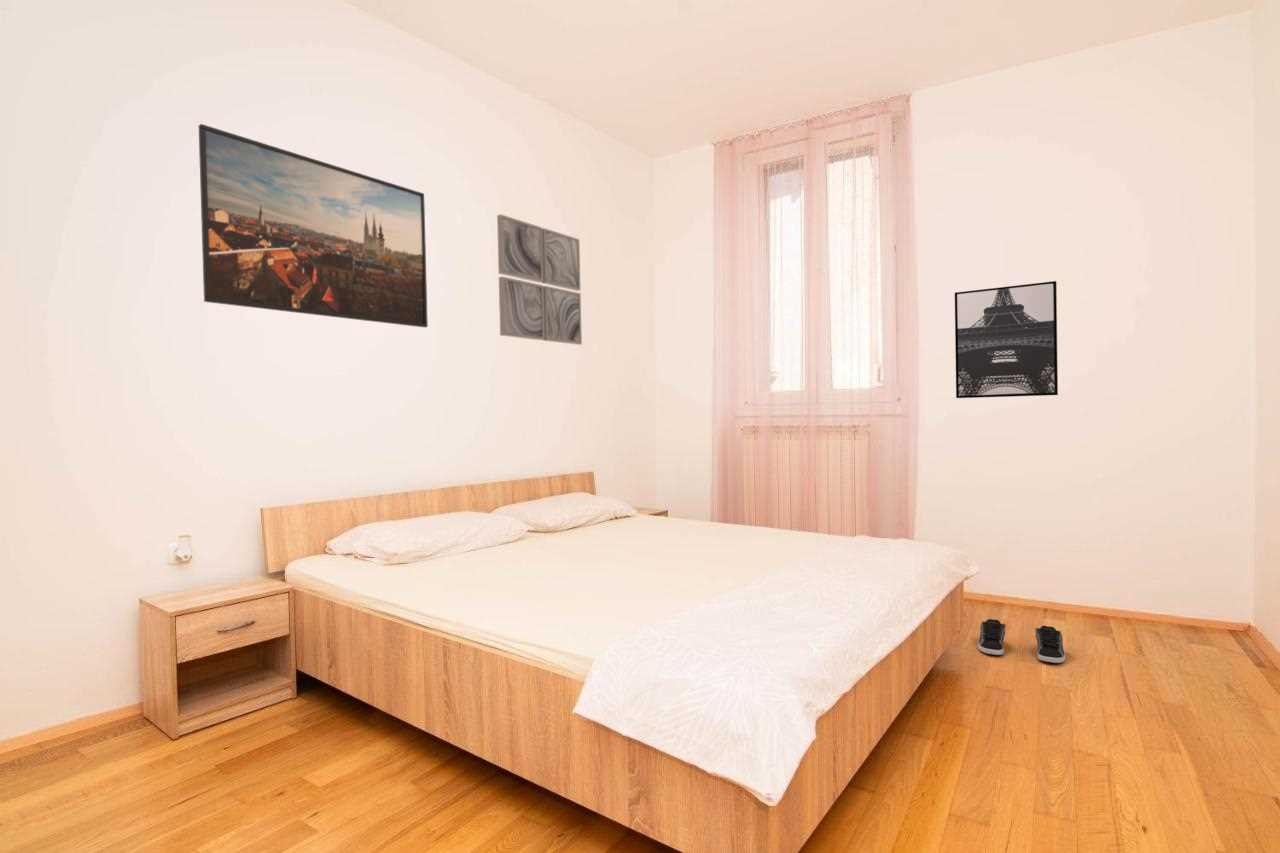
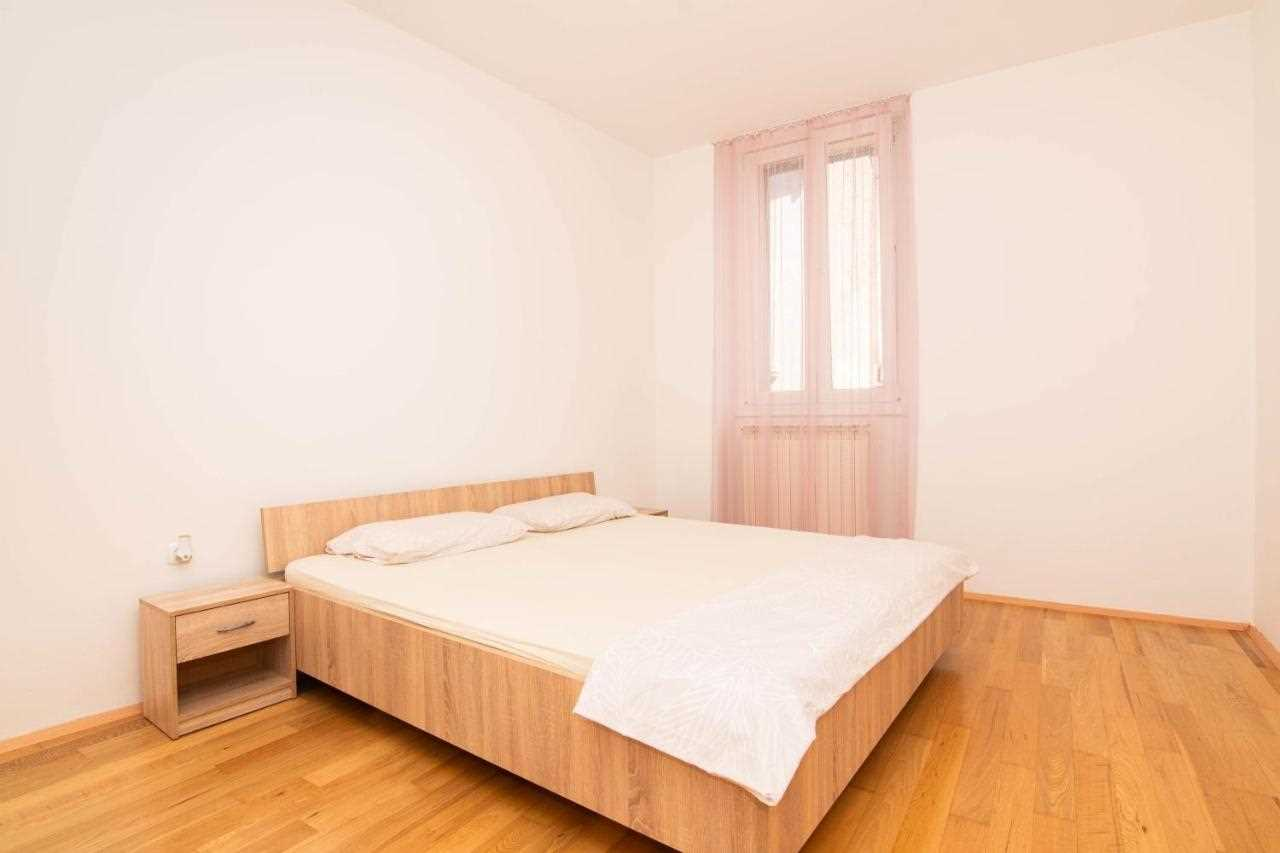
- wall art [496,214,583,346]
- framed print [198,123,429,329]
- wall art [954,280,1059,399]
- shoe [977,618,1066,664]
